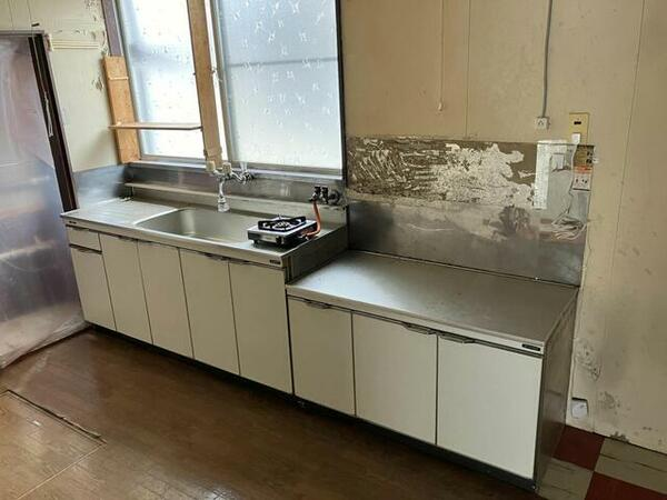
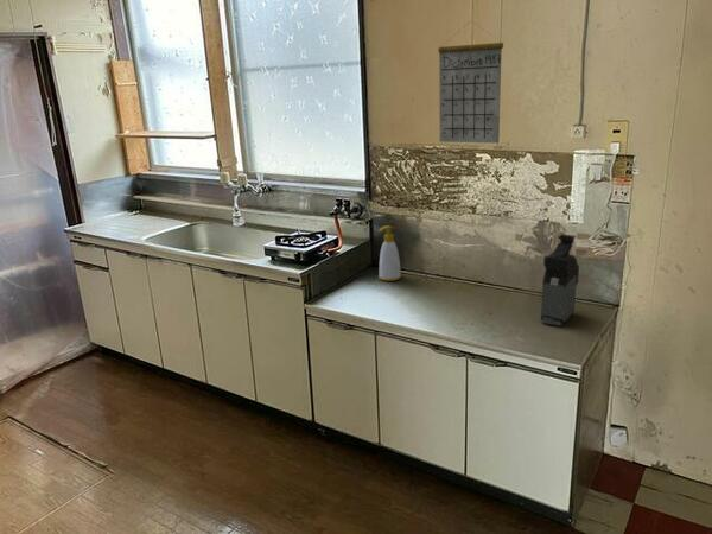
+ coffee maker [540,234,580,328]
+ calendar [437,20,504,145]
+ soap bottle [377,224,402,282]
